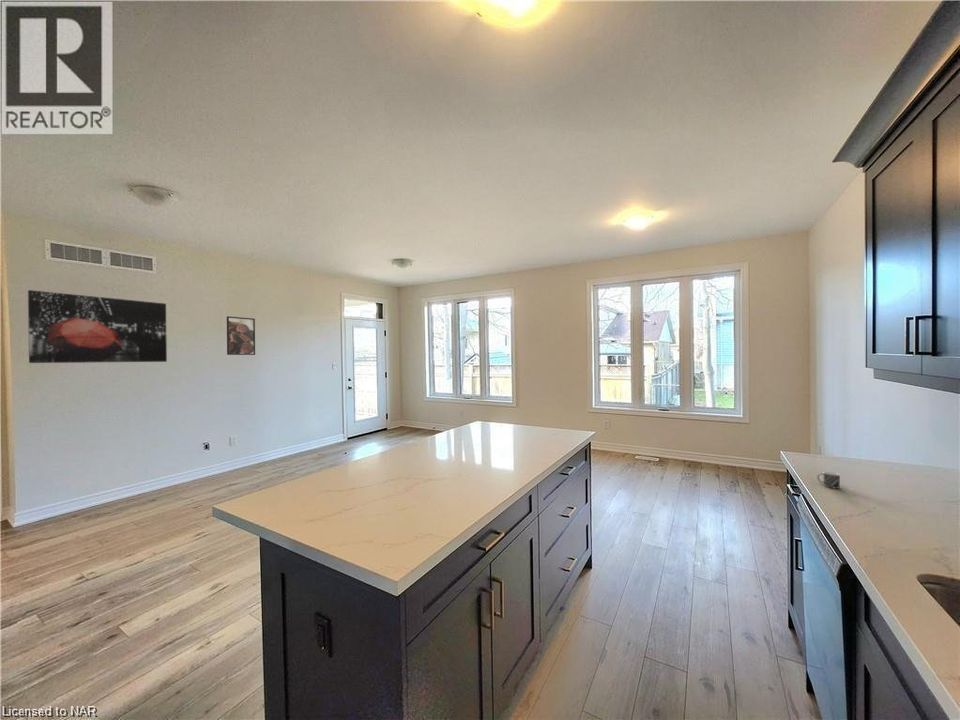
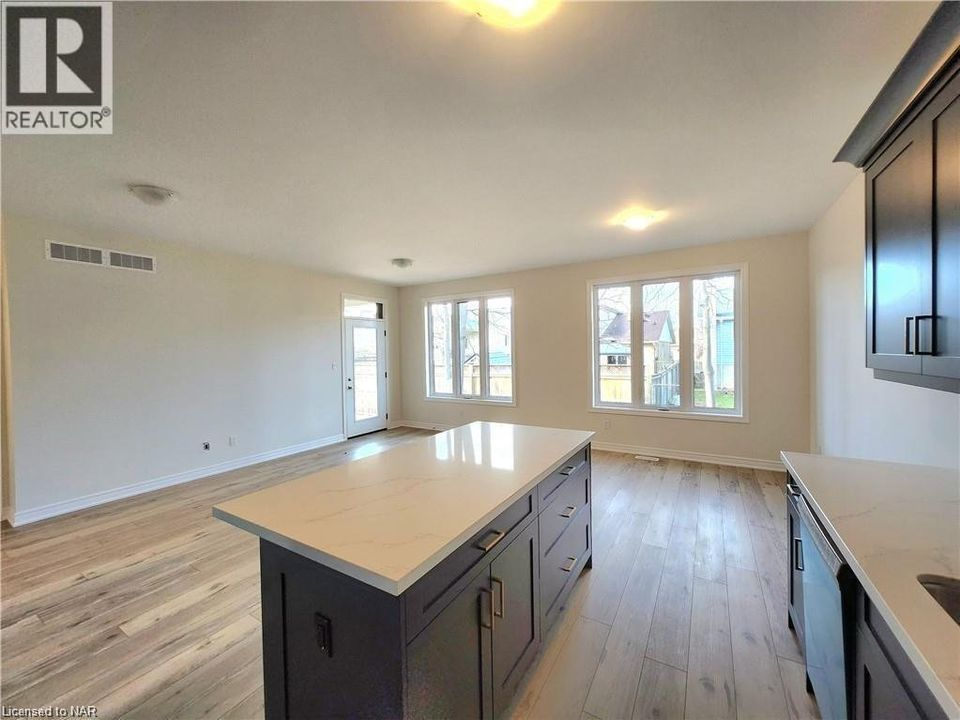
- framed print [226,315,256,356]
- wall art [27,289,168,364]
- mug [816,471,863,492]
